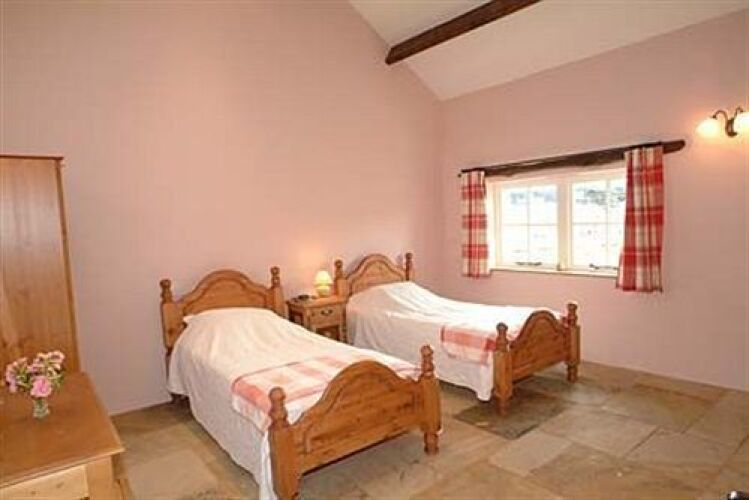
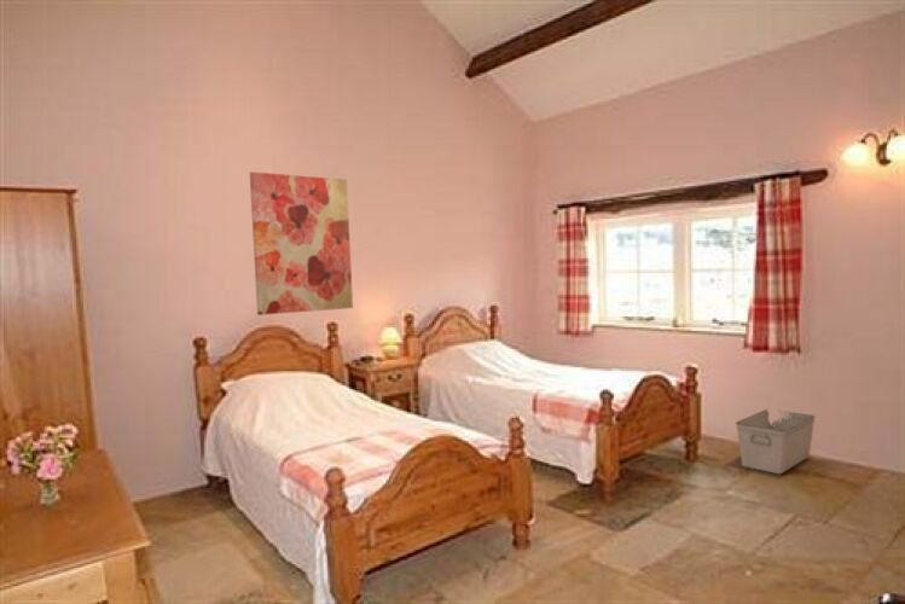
+ storage bin [735,408,816,475]
+ wall art [249,170,354,316]
